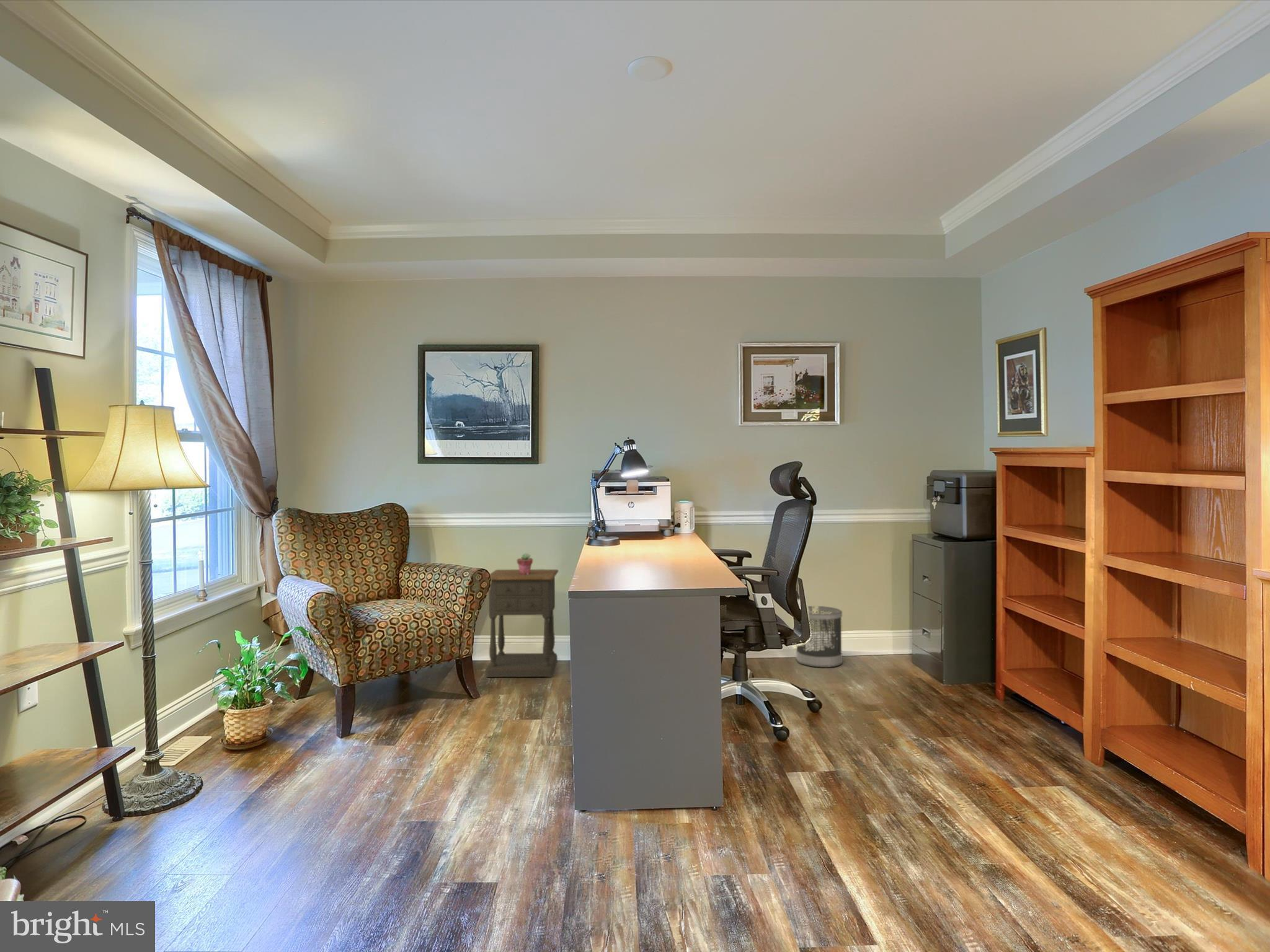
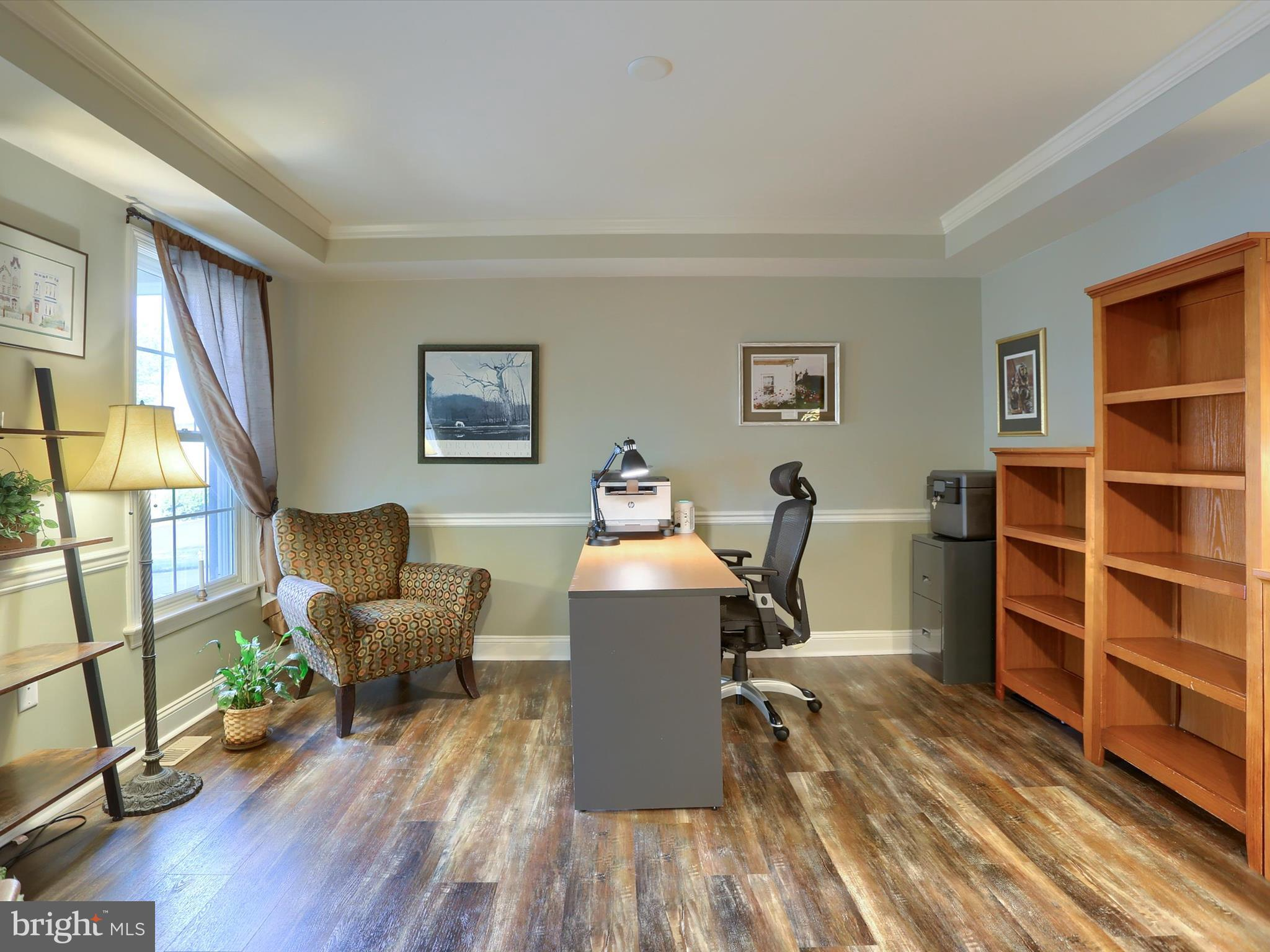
- nightstand [486,569,559,678]
- potted succulent [517,552,533,575]
- wastebasket [796,606,843,668]
